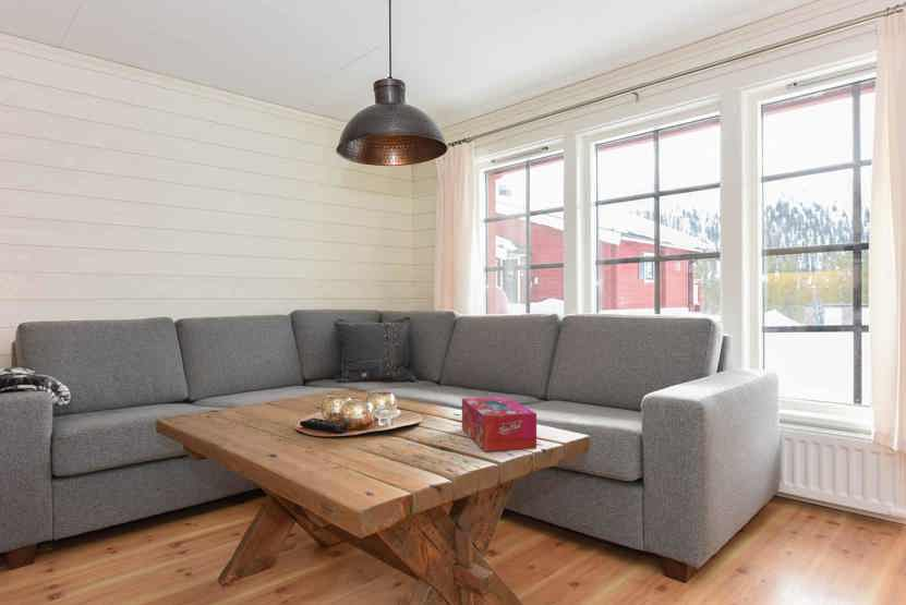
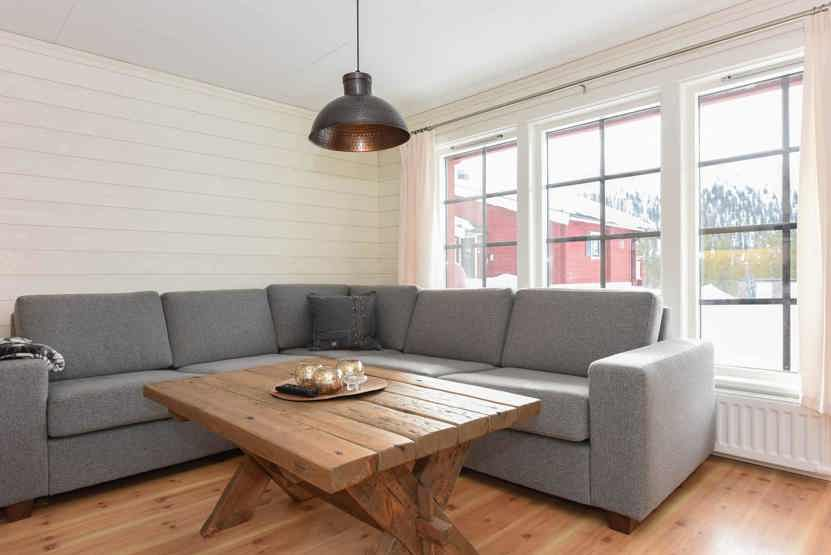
- tissue box [461,396,537,452]
